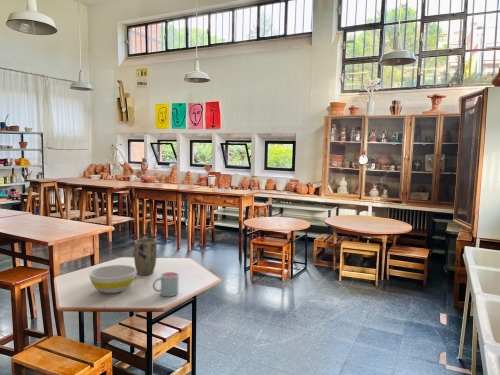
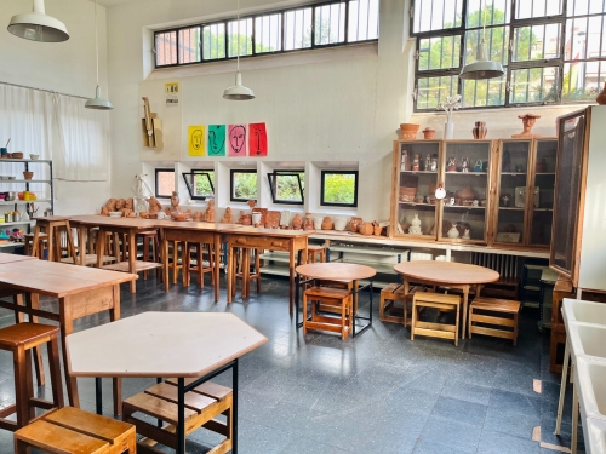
- plant pot [133,238,158,276]
- mug [152,271,180,297]
- bowl [88,264,137,294]
